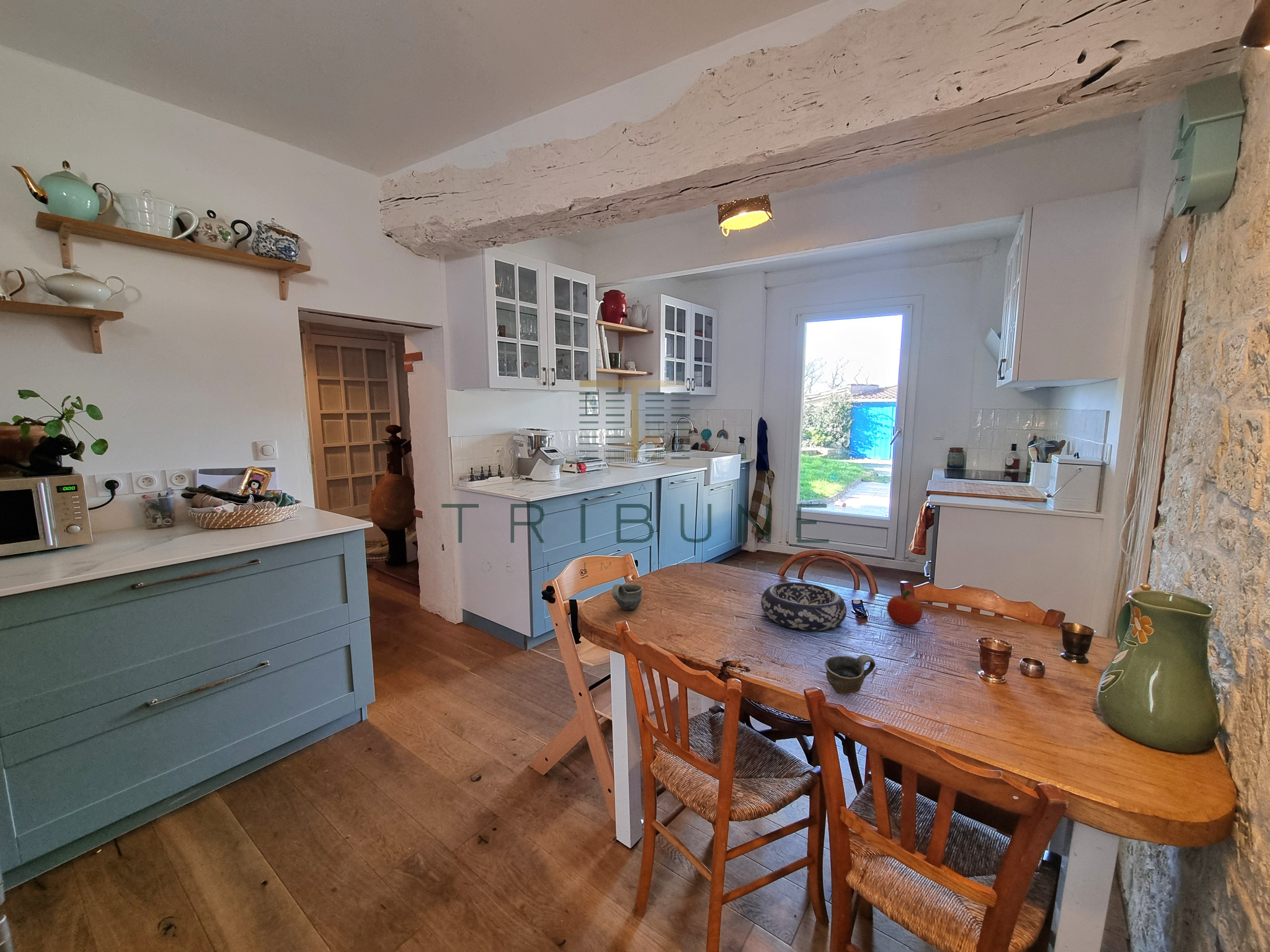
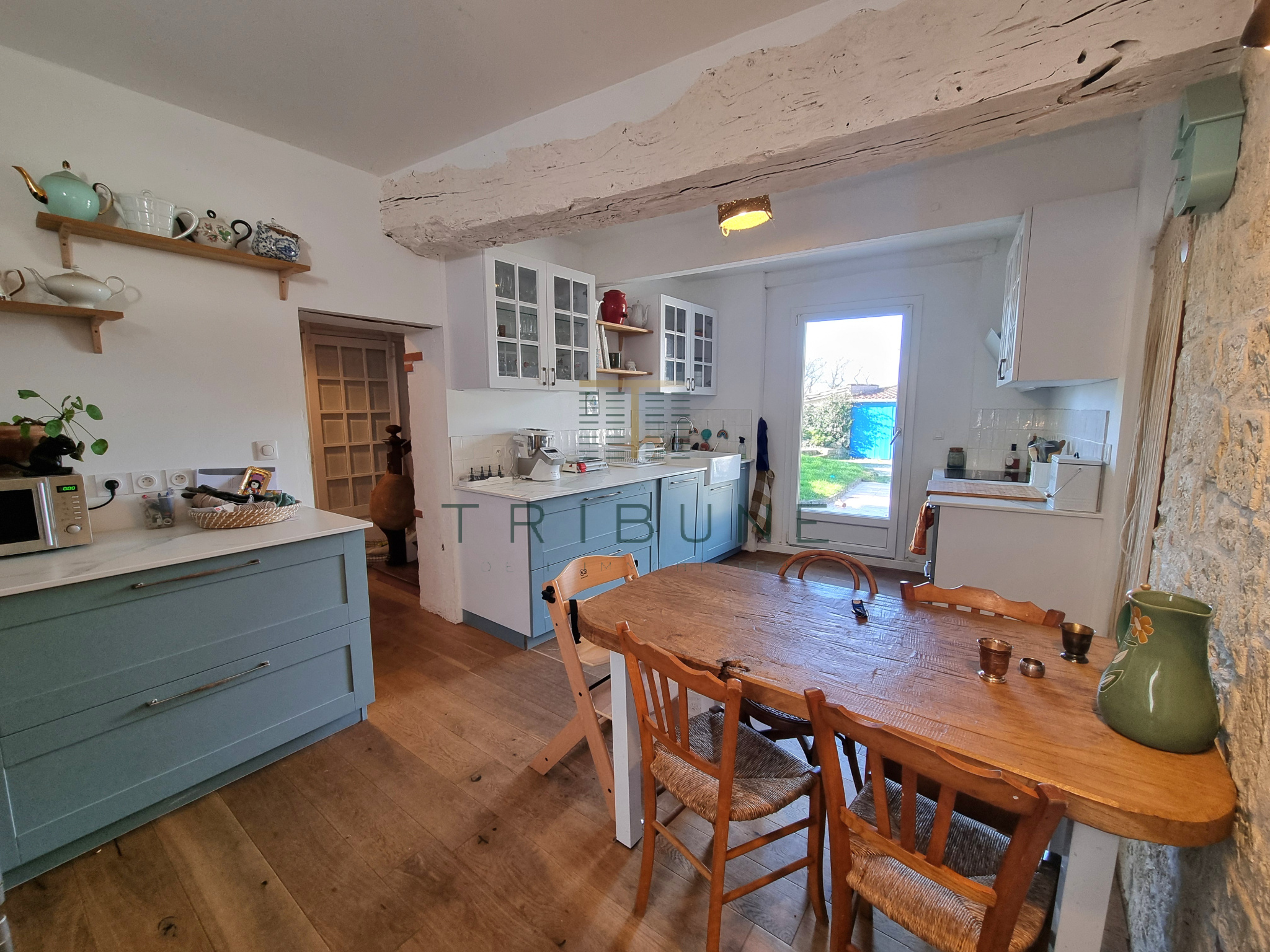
- decorative bowl [760,582,847,632]
- cup [611,583,644,611]
- cup [824,654,876,694]
- fruit [886,589,923,627]
